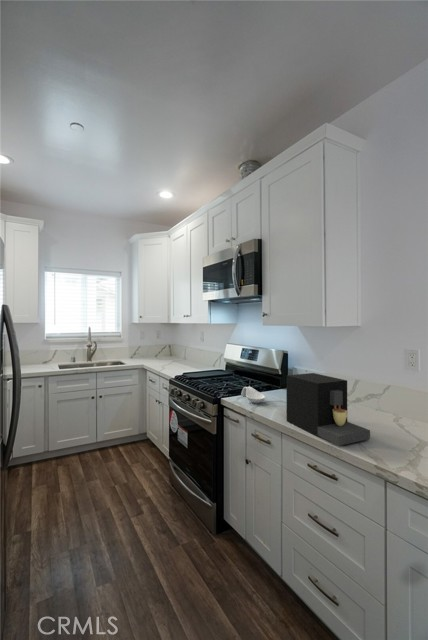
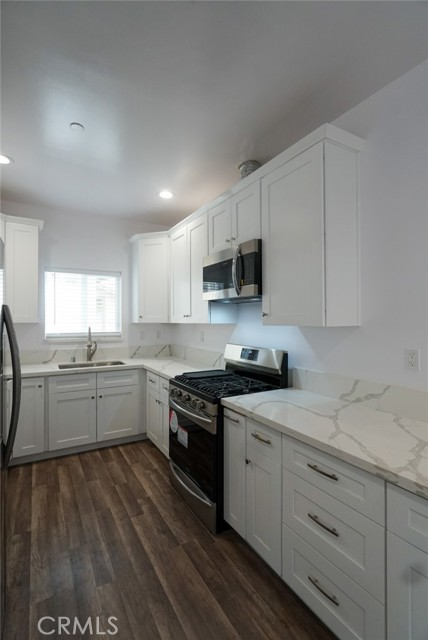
- spoon rest [240,386,266,404]
- coffee maker [285,372,371,447]
